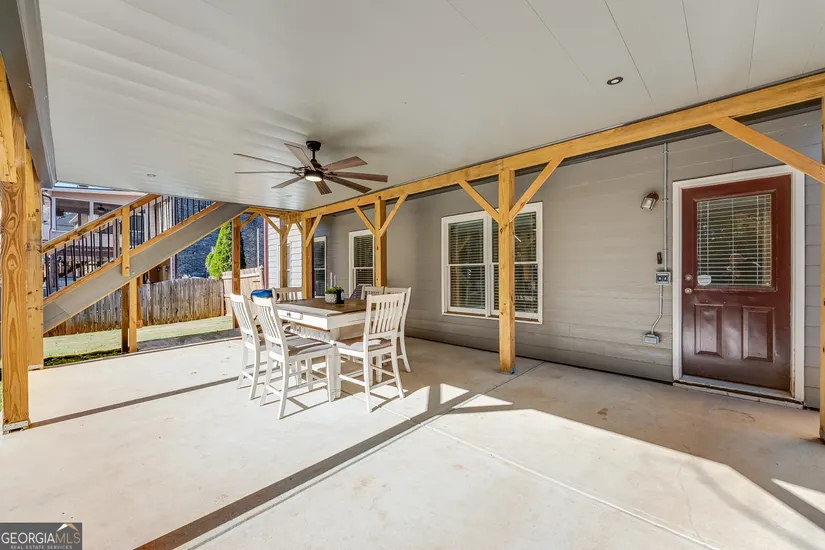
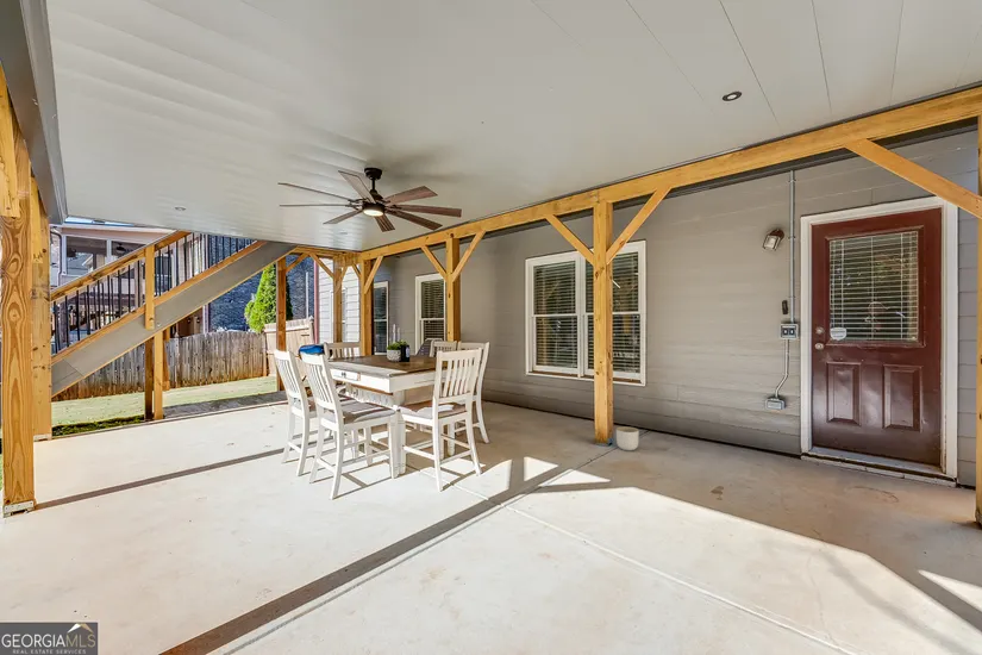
+ planter [615,425,640,451]
